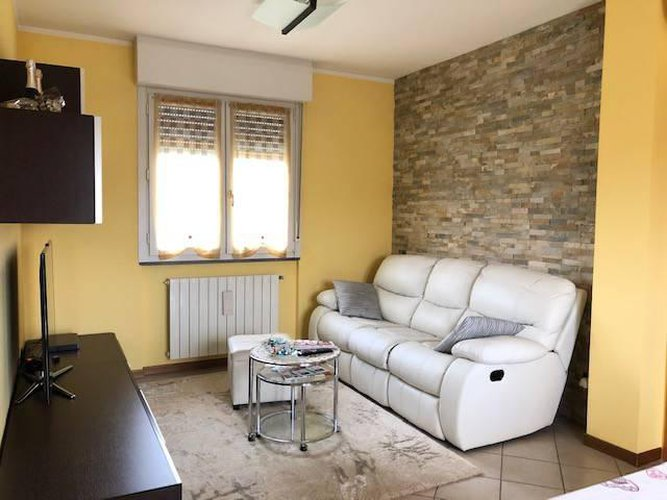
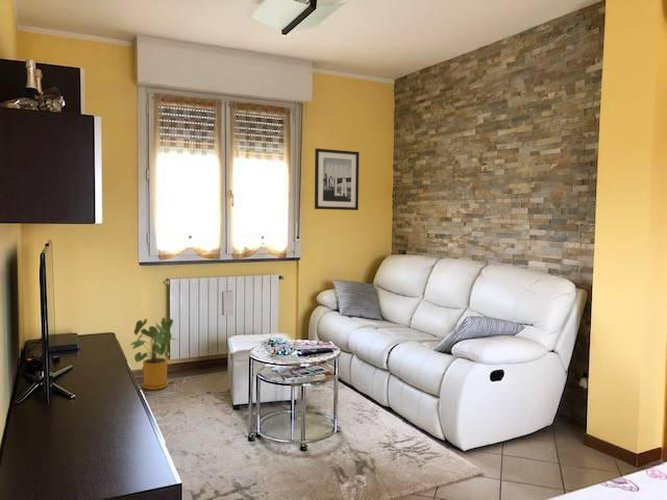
+ house plant [130,317,178,391]
+ wall art [314,147,360,211]
